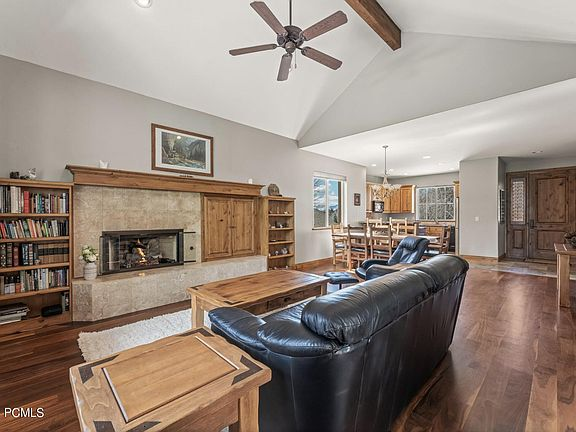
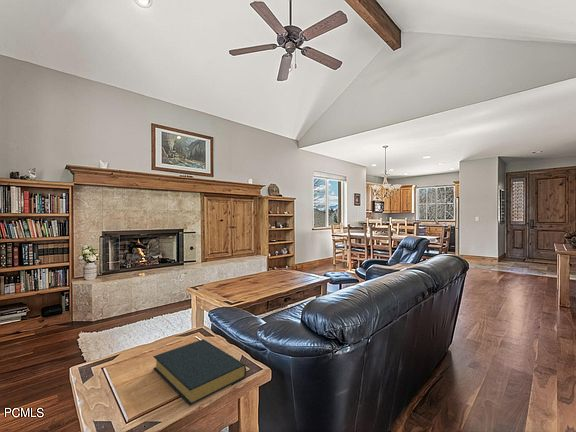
+ hardback book [152,338,247,406]
